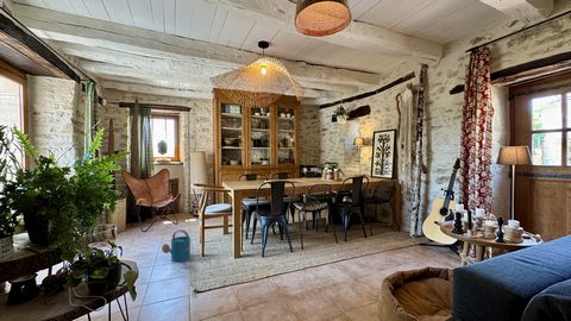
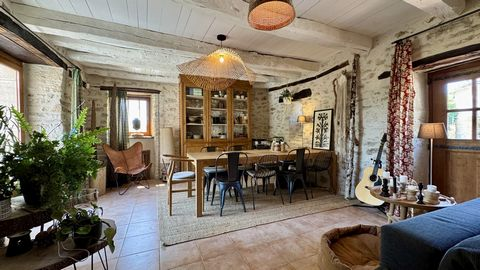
- watering can [161,229,192,263]
